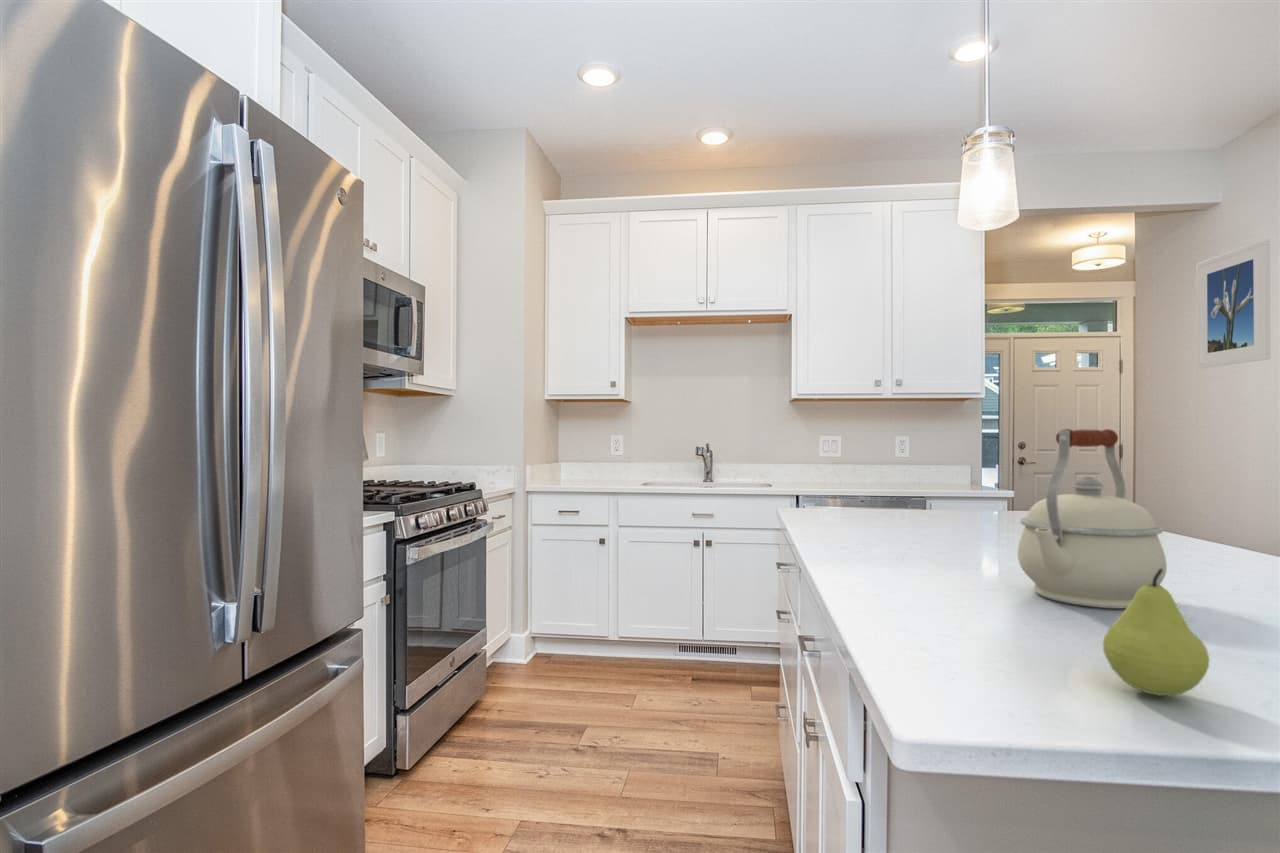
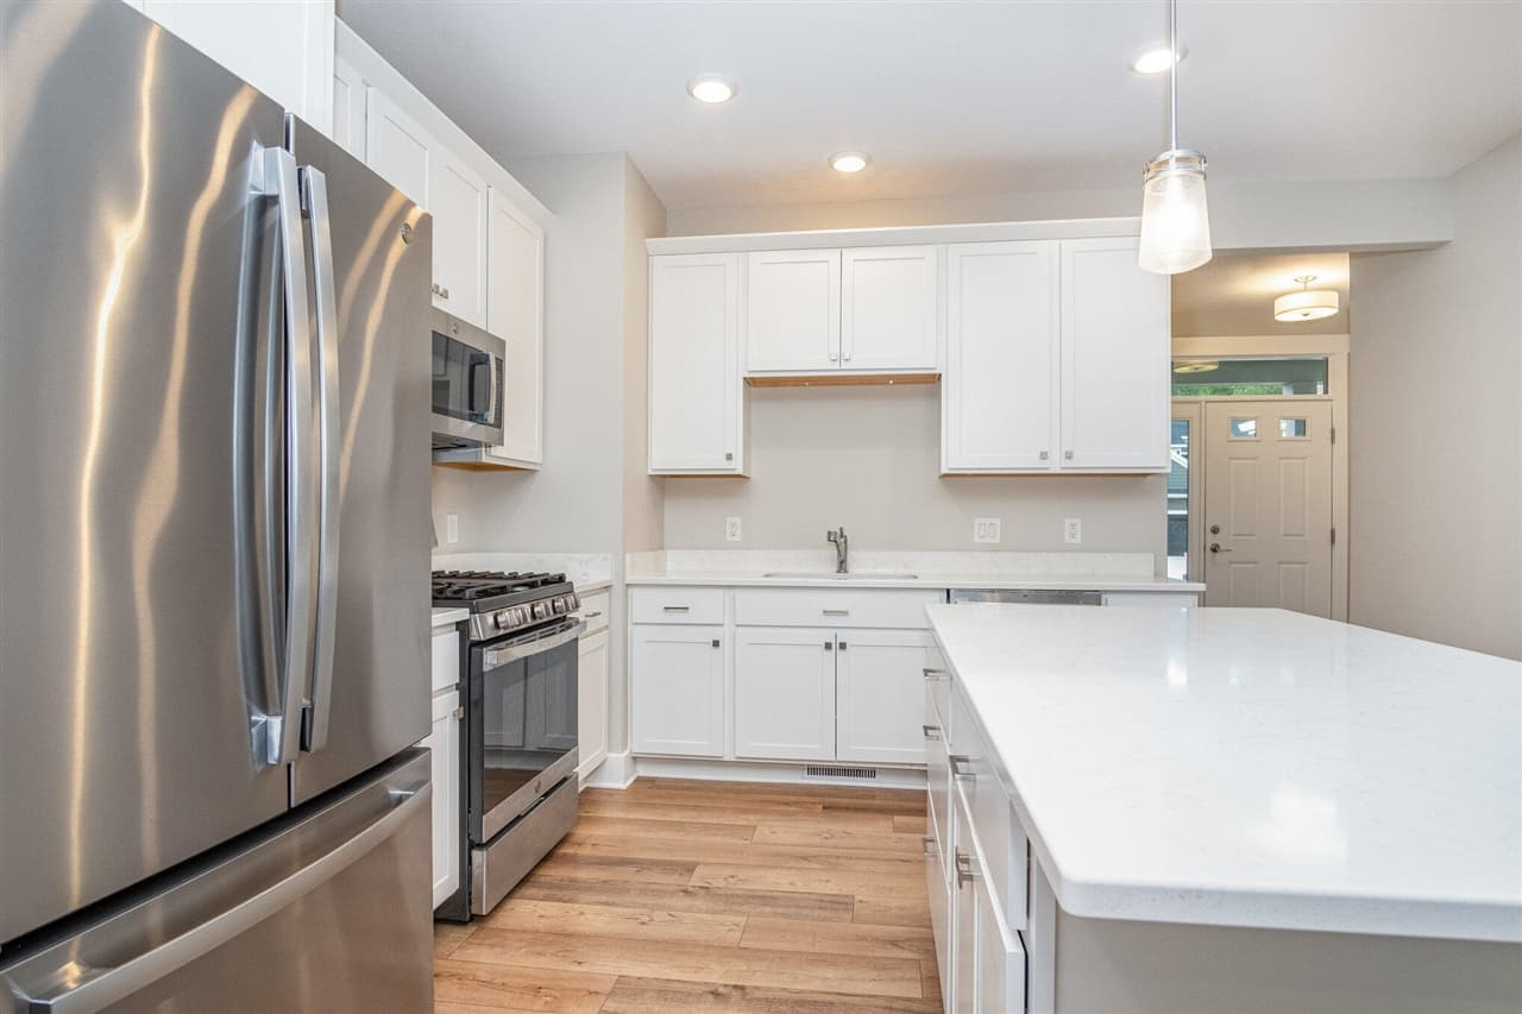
- fruit [1102,568,1211,697]
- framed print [1195,238,1271,370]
- kettle [1017,428,1168,609]
